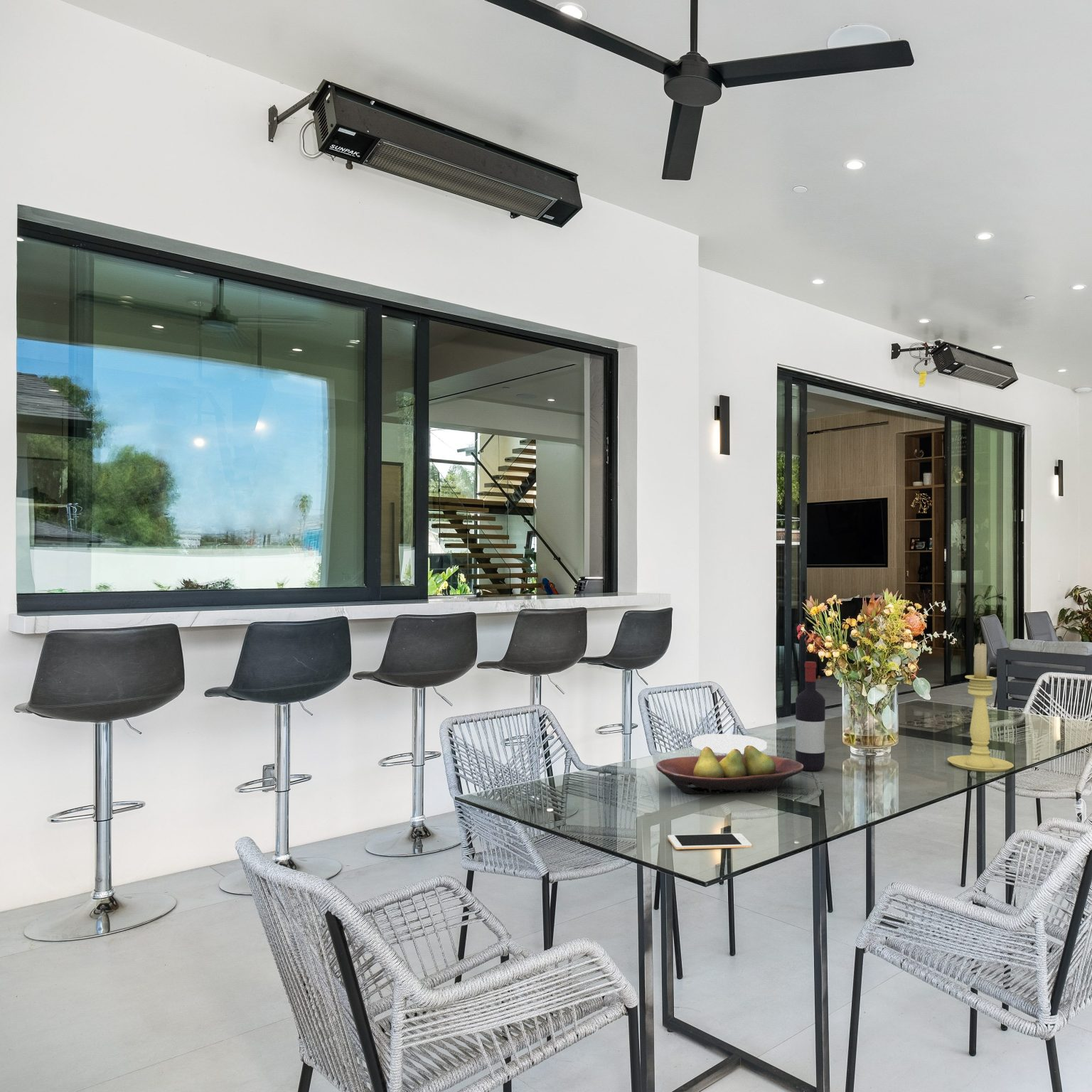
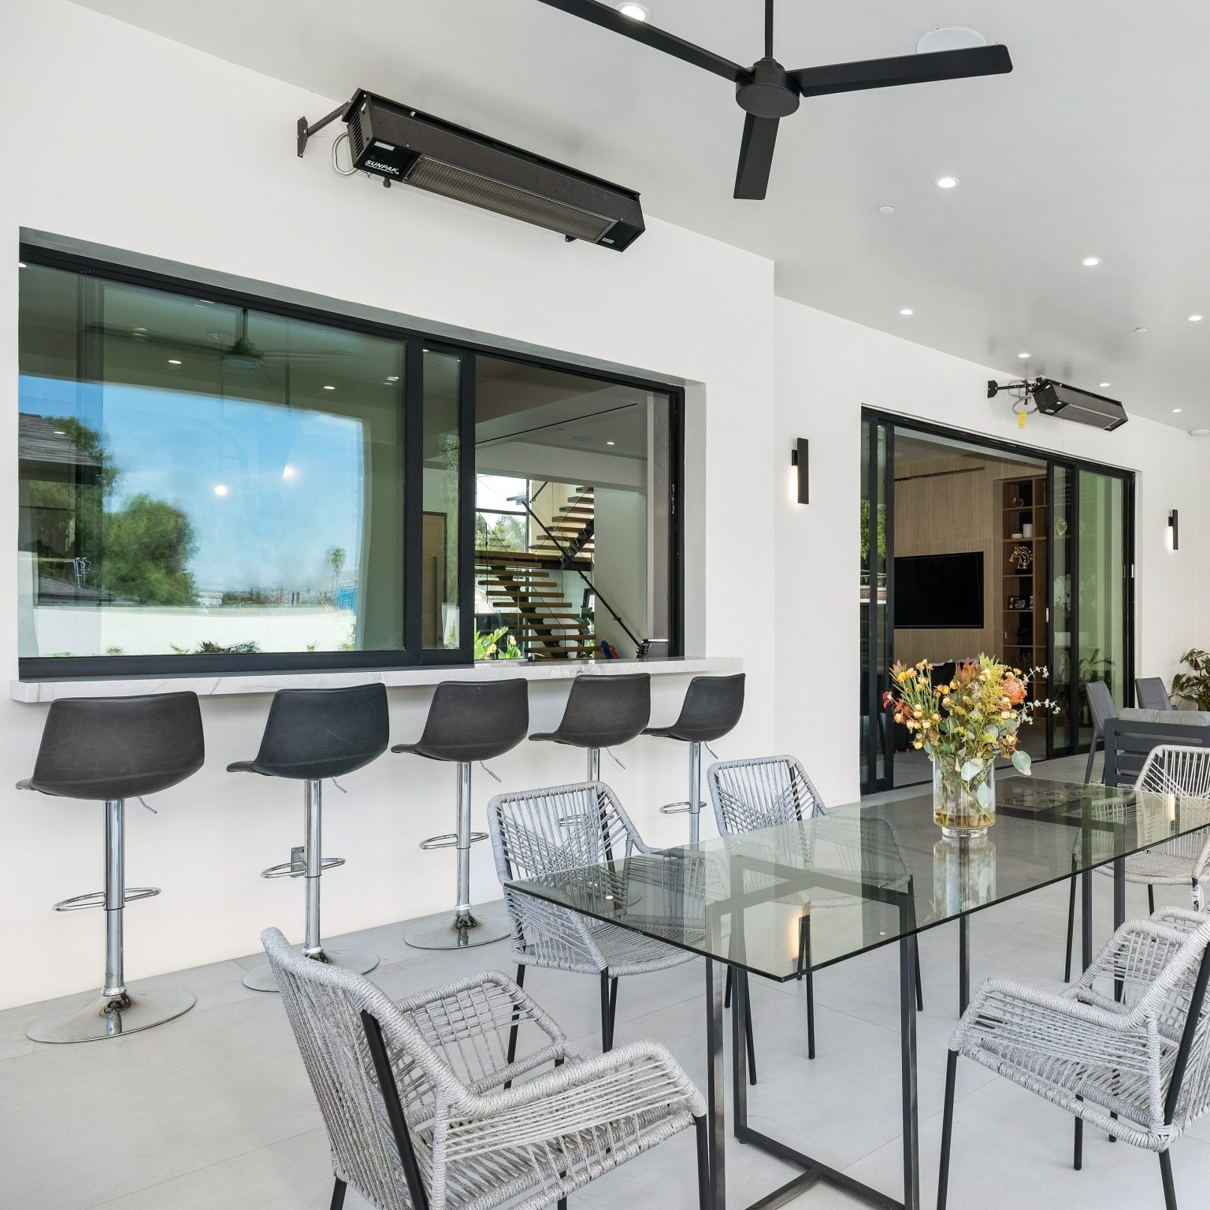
- plate [691,733,767,754]
- fruit bowl [655,745,803,795]
- cell phone [667,833,752,850]
- candle holder [946,641,1015,773]
- wine bottle [795,660,826,772]
